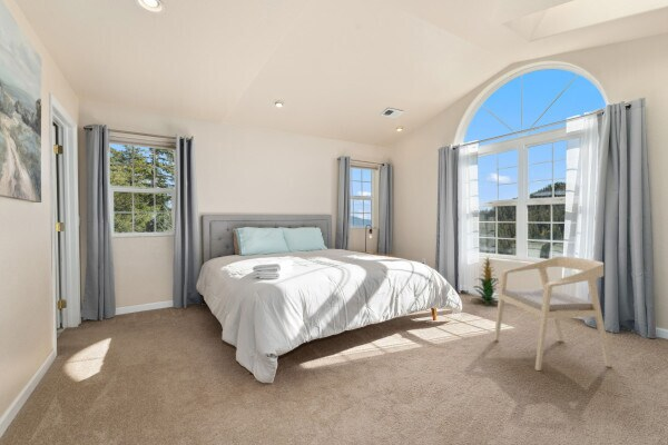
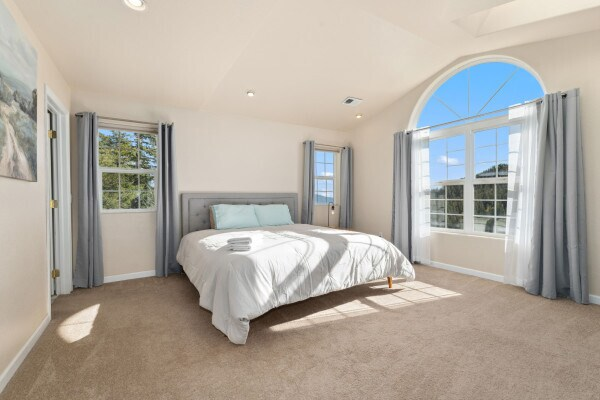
- armchair [493,255,612,372]
- indoor plant [472,255,500,306]
